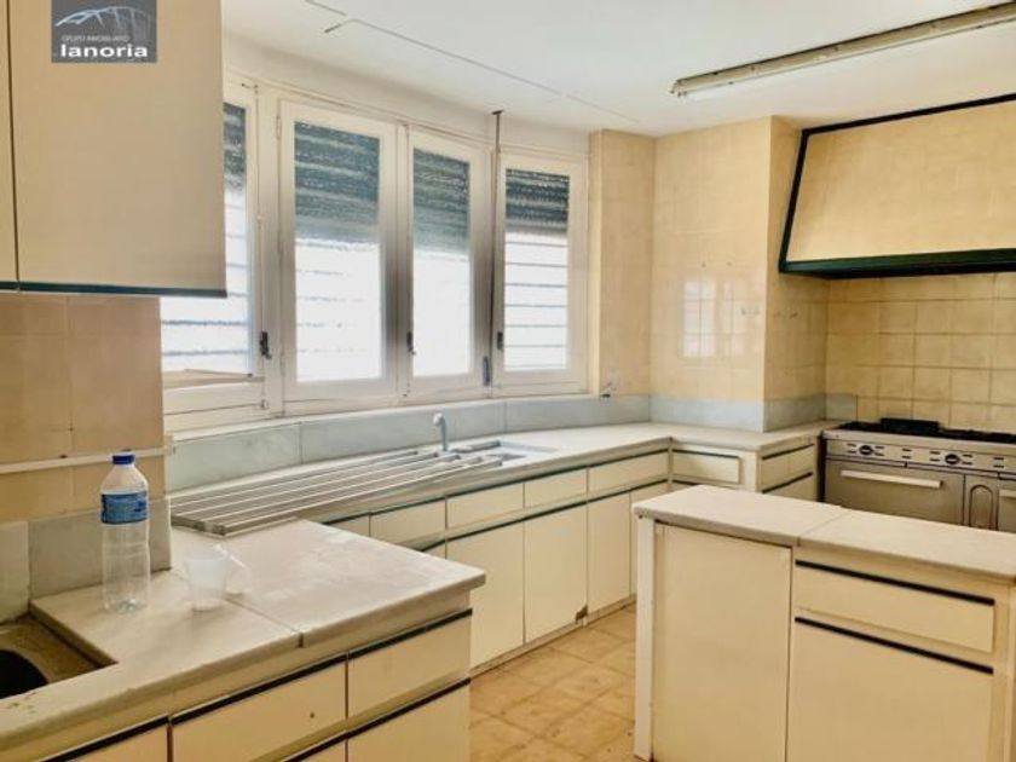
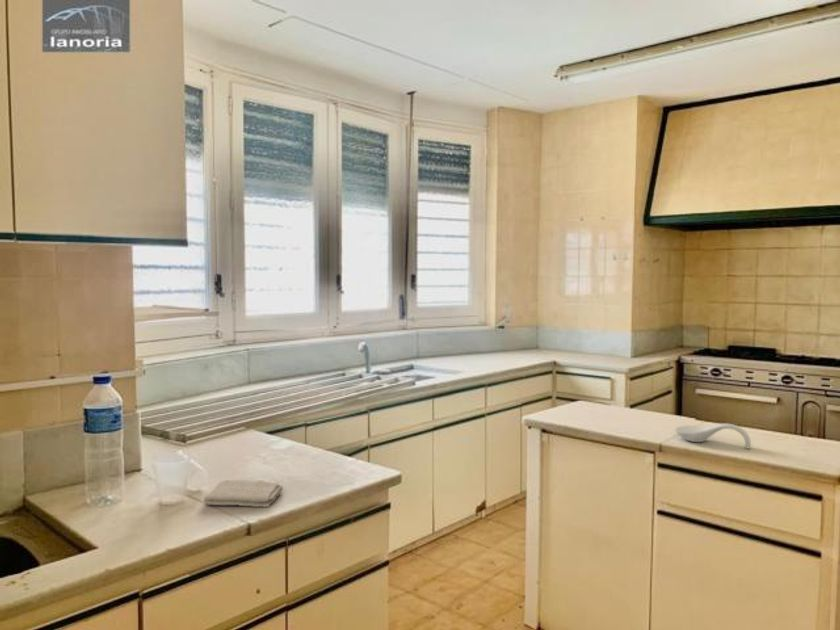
+ spoon rest [674,422,752,450]
+ washcloth [202,479,284,508]
